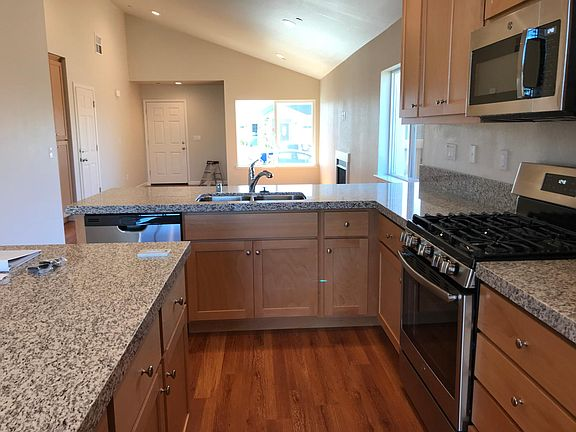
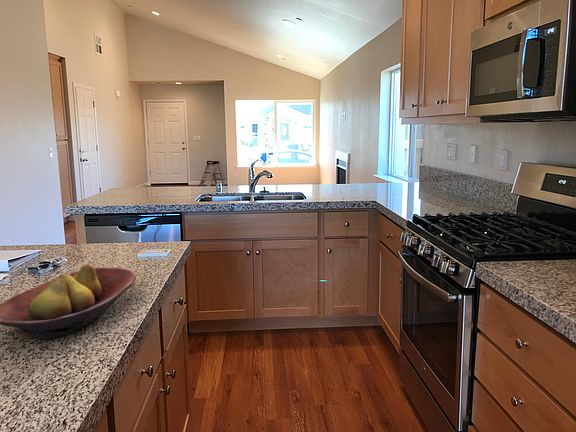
+ fruit bowl [0,263,137,340]
